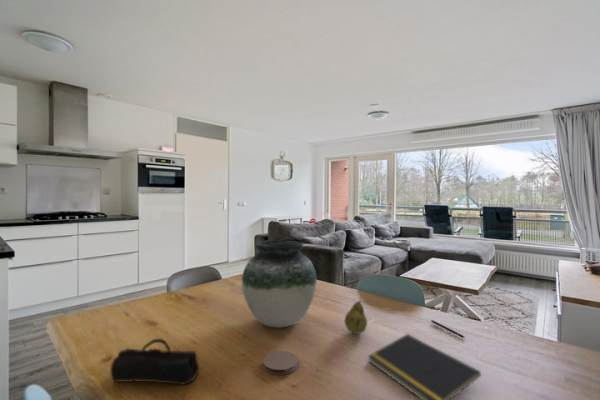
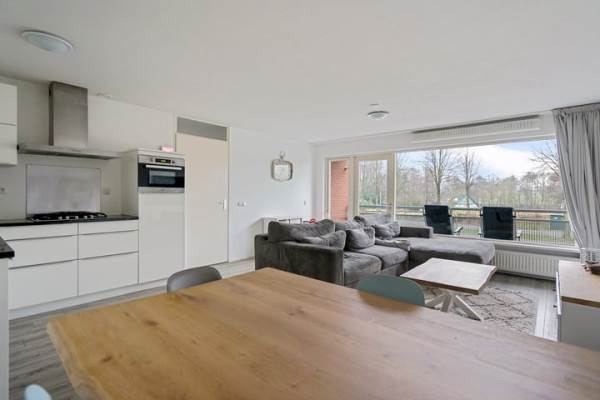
- pen [430,319,466,339]
- fruit [344,299,368,335]
- vase [241,239,318,329]
- notepad [366,333,482,400]
- pencil case [109,338,200,386]
- coaster [262,350,299,376]
